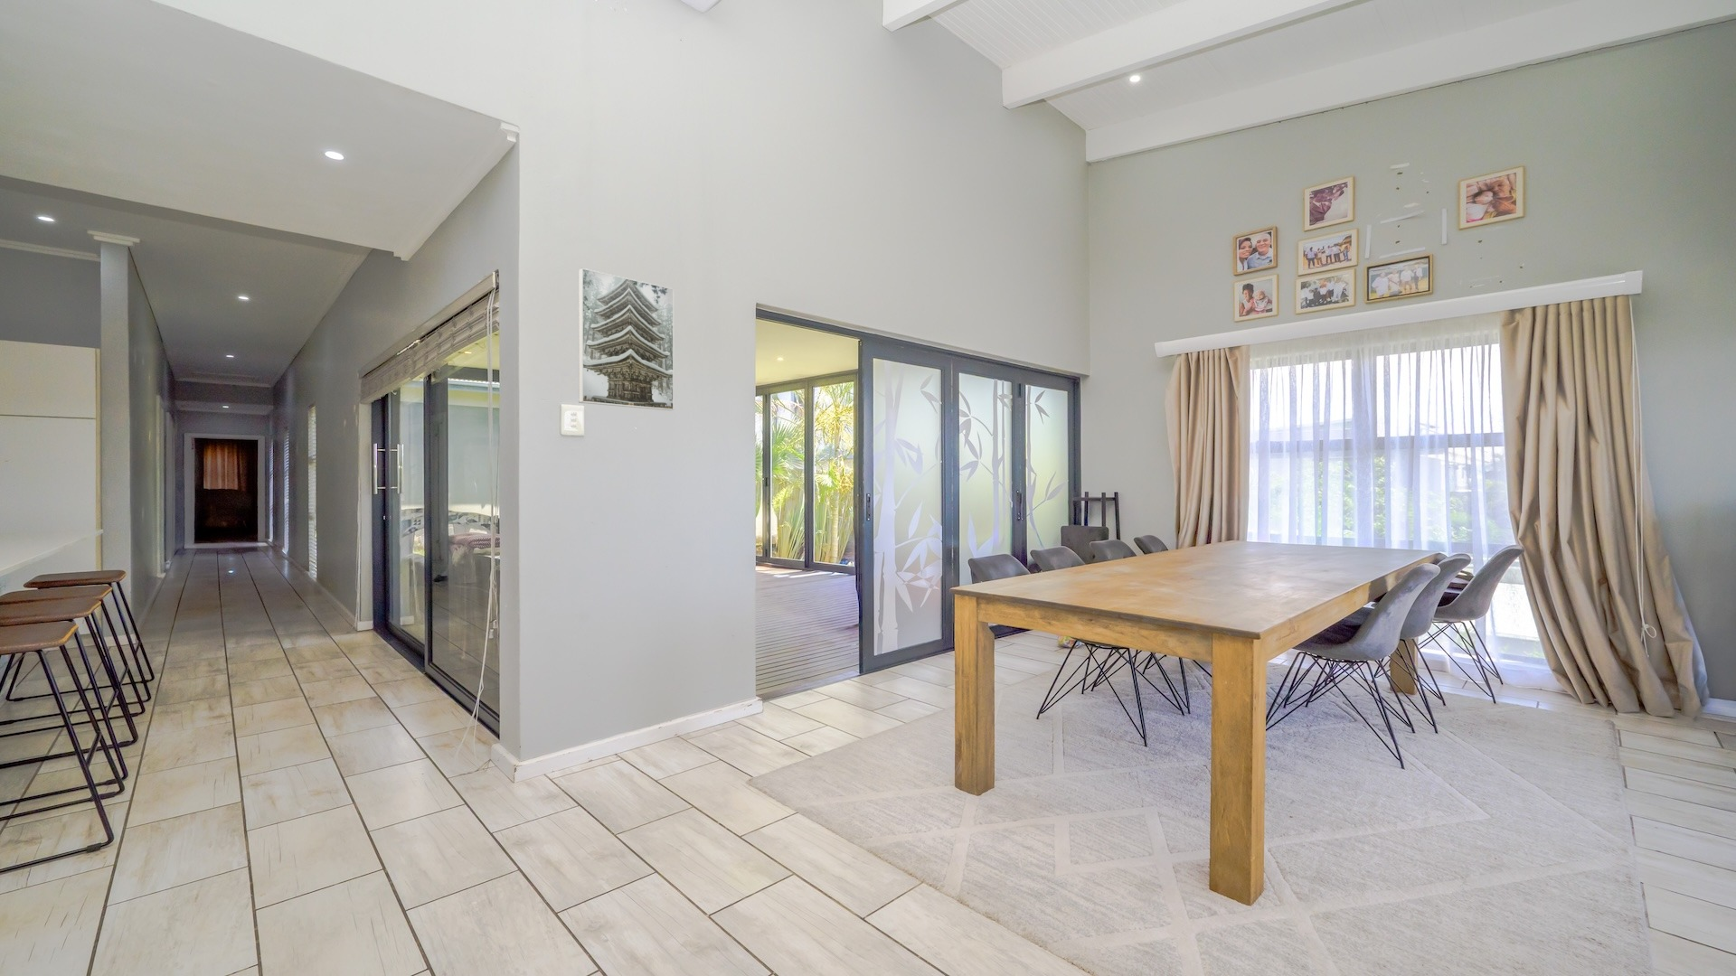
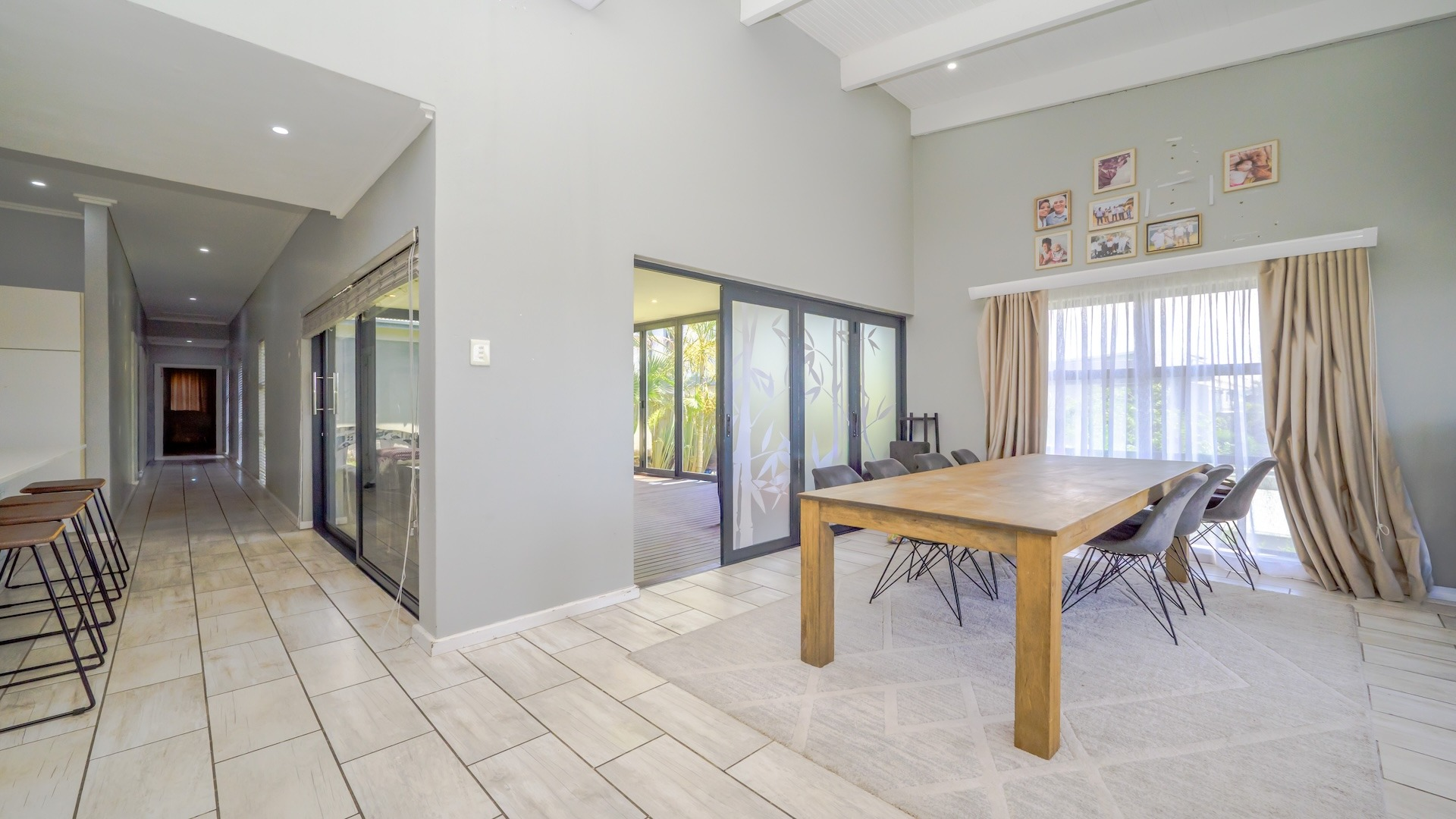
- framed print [578,267,675,411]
